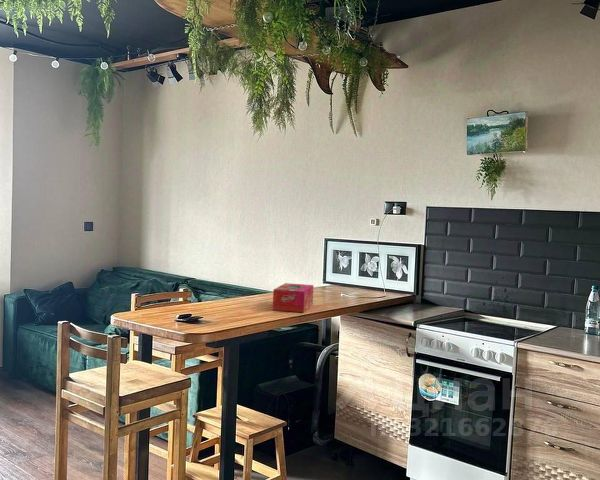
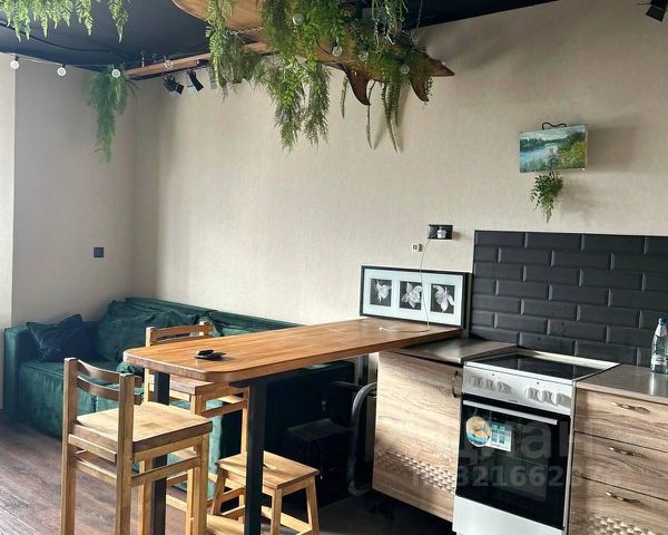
- tissue box [272,282,315,313]
